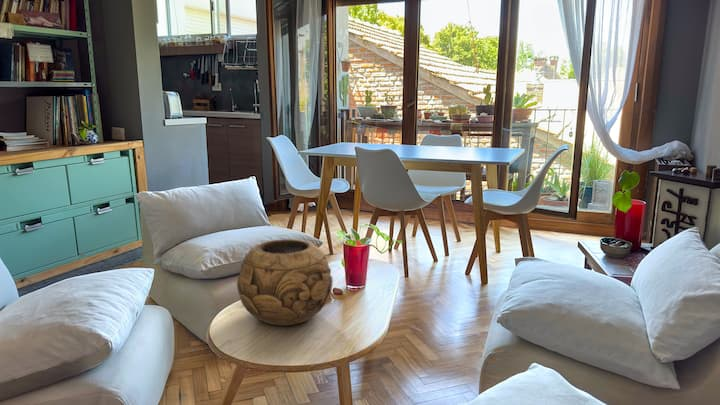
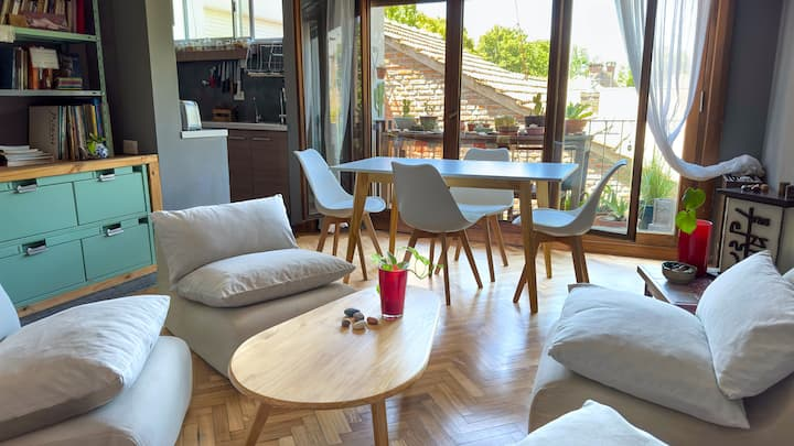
- decorative bowl [236,238,334,327]
